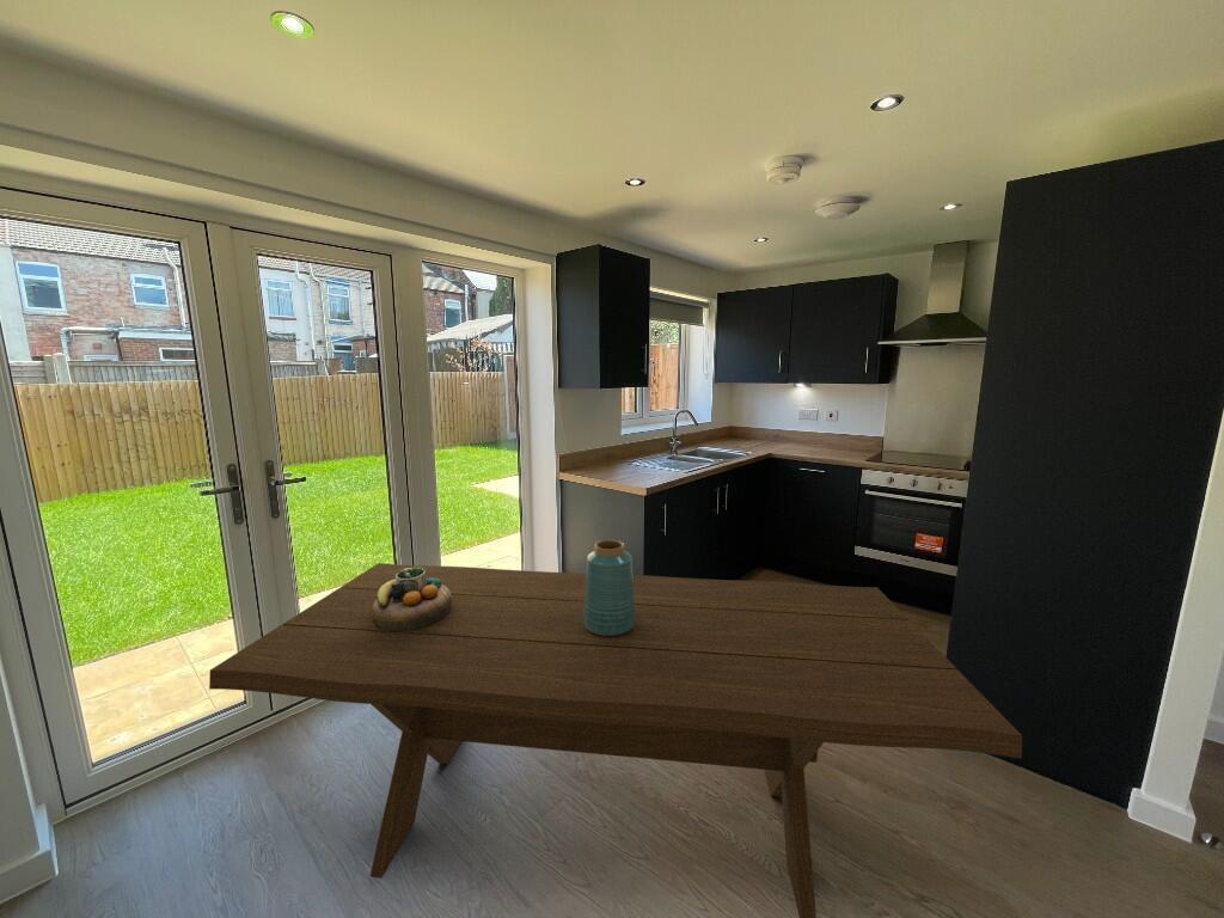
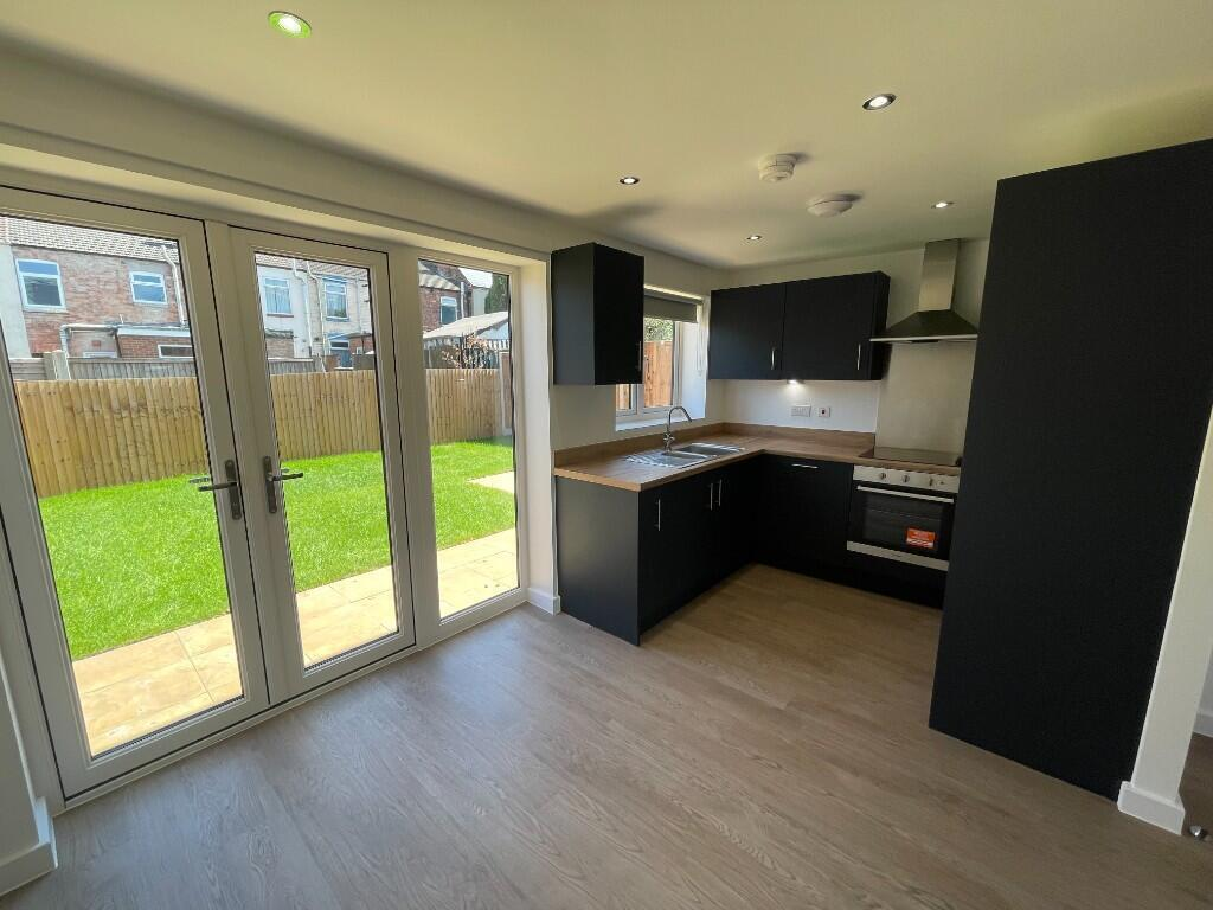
- vase [583,539,635,636]
- dining table [208,562,1023,918]
- decorative bowl [372,567,452,631]
